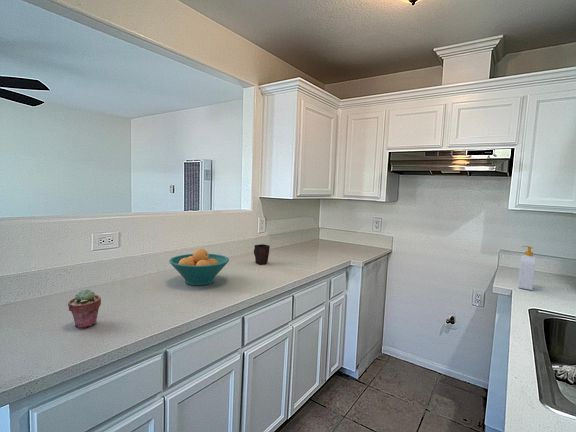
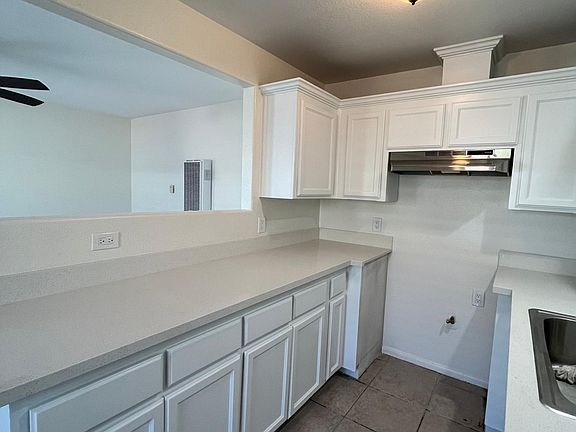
- mug [253,243,271,266]
- fruit bowl [168,248,230,286]
- soap bottle [517,245,537,291]
- potted succulent [67,288,102,330]
